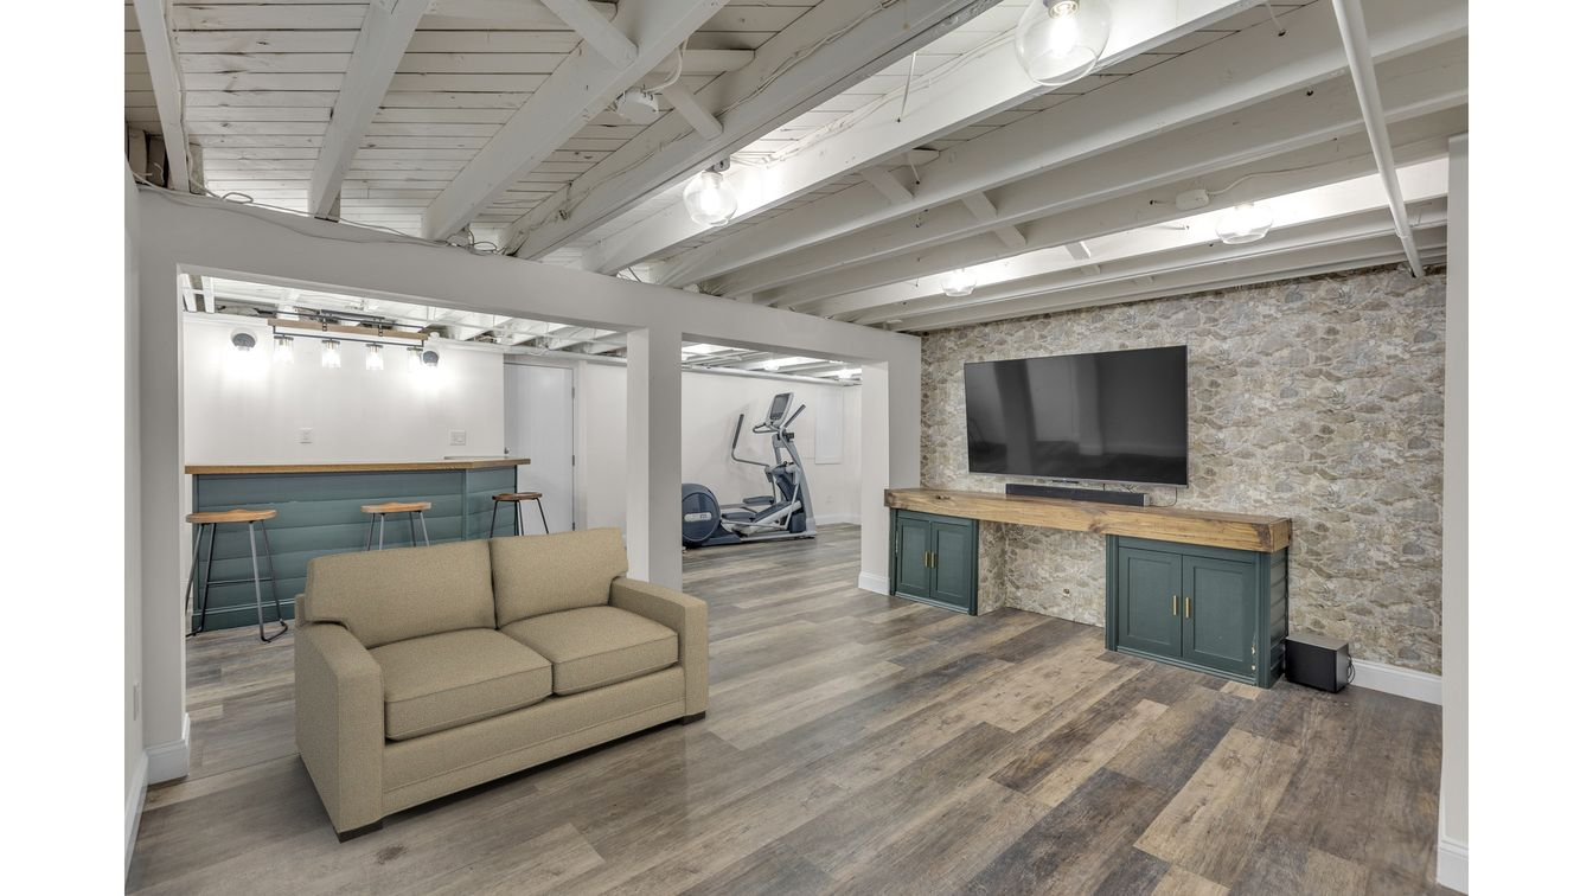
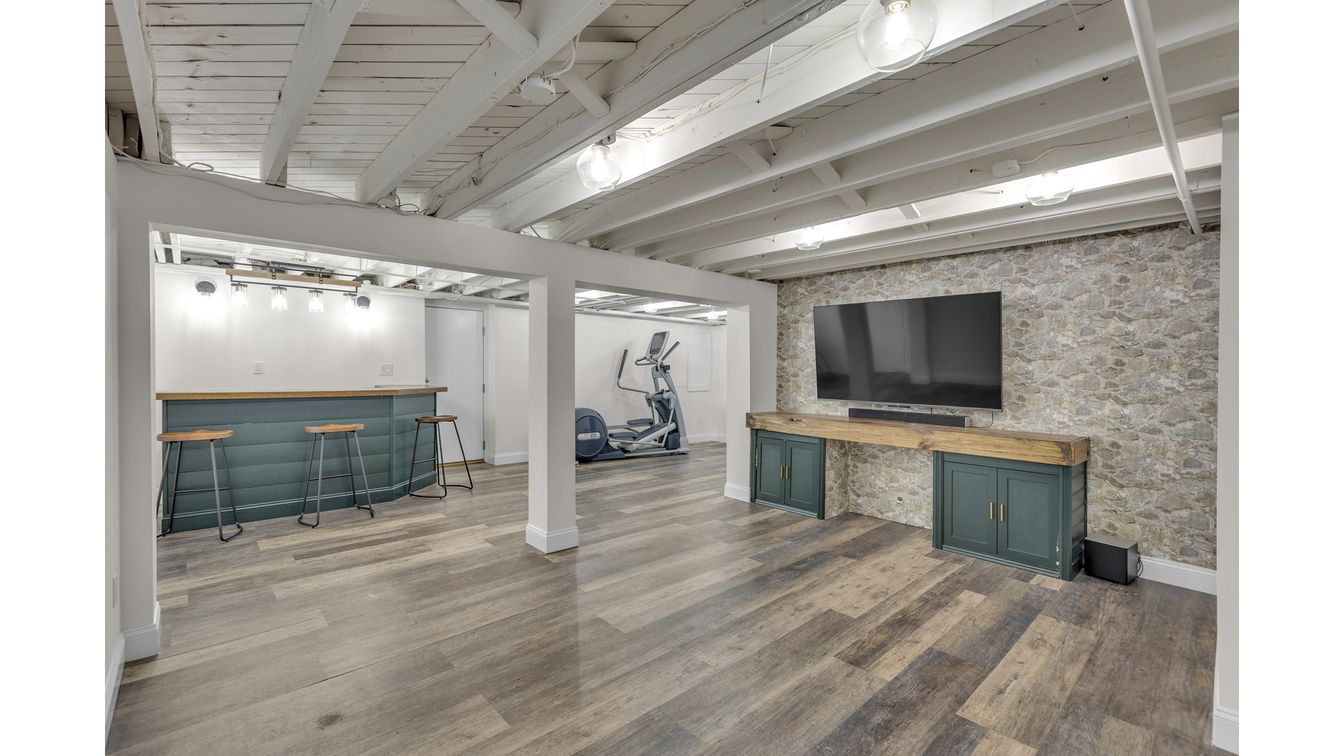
- sofa [293,526,710,845]
